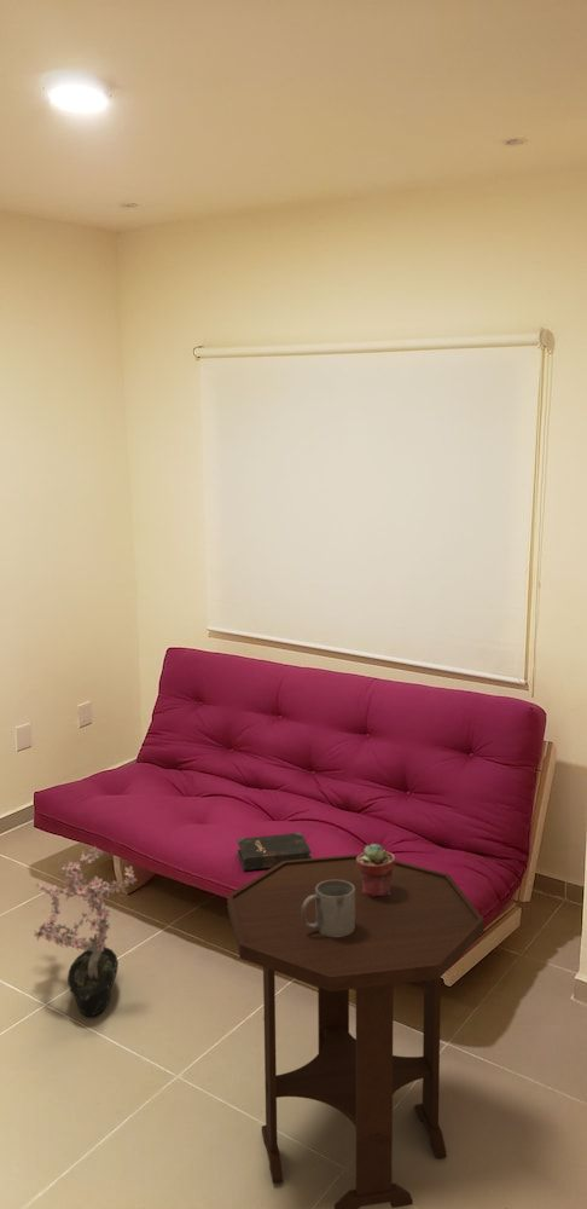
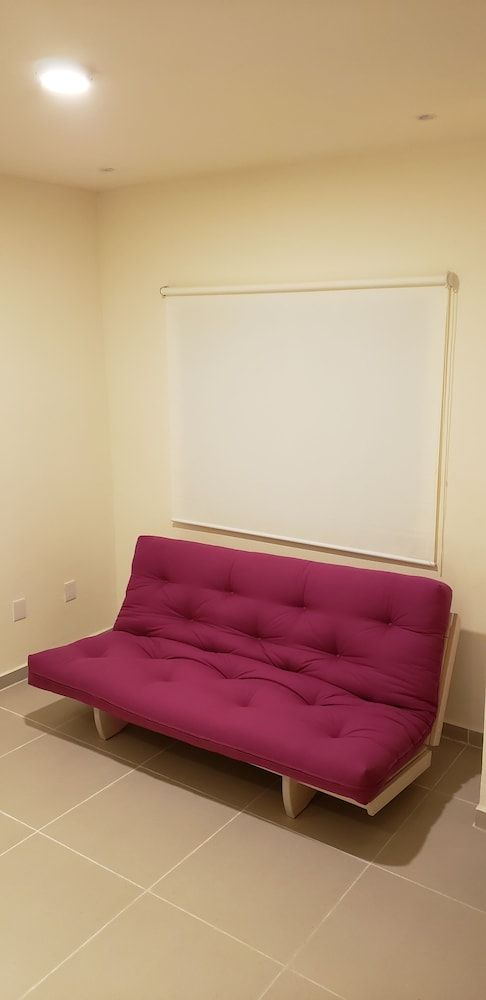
- mug [302,880,355,937]
- hardback book [236,832,312,872]
- potted plant [33,845,138,1018]
- side table [226,854,486,1209]
- potted succulent [356,843,396,896]
